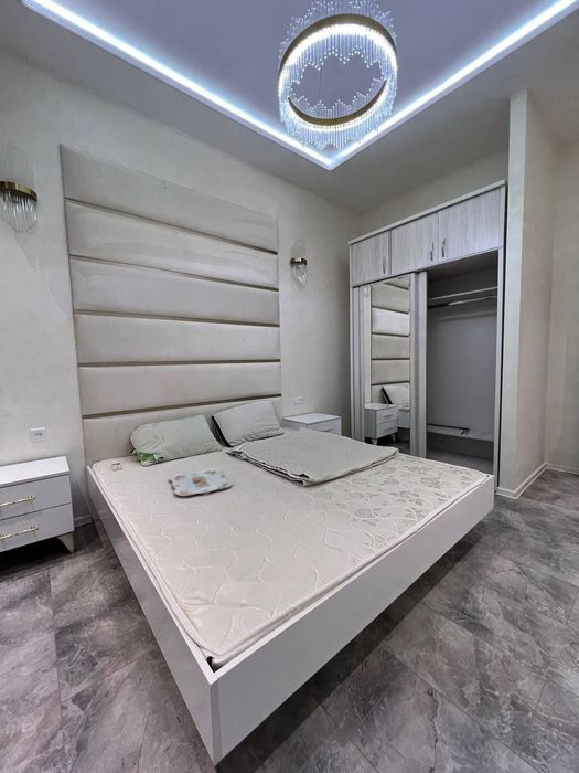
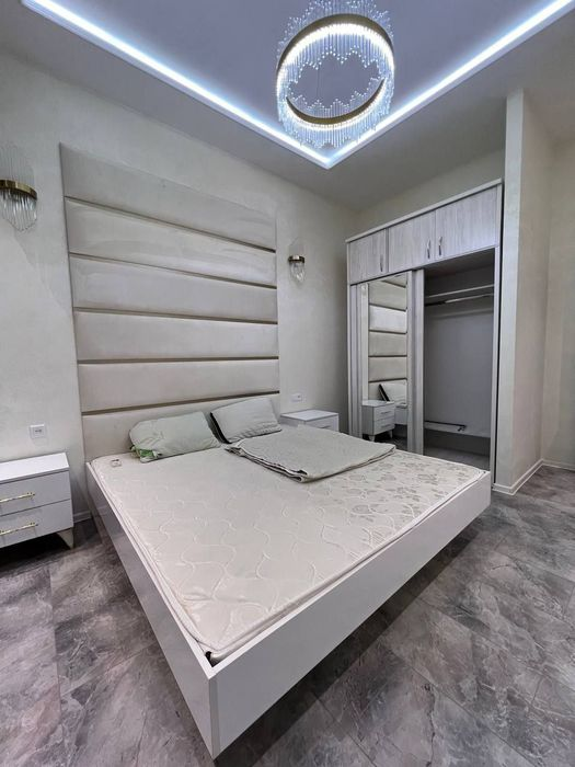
- serving tray [169,467,234,497]
